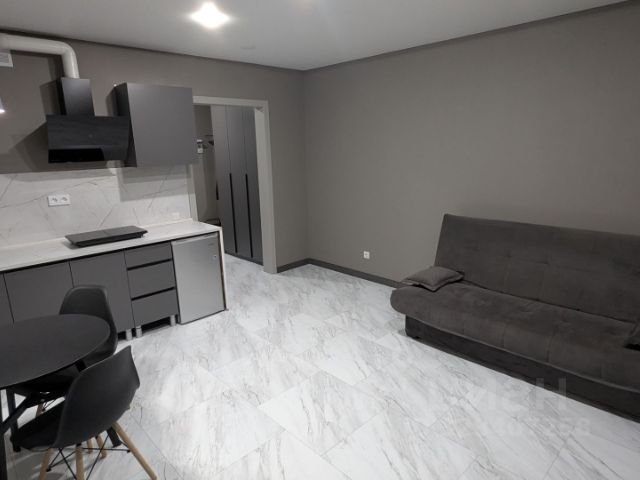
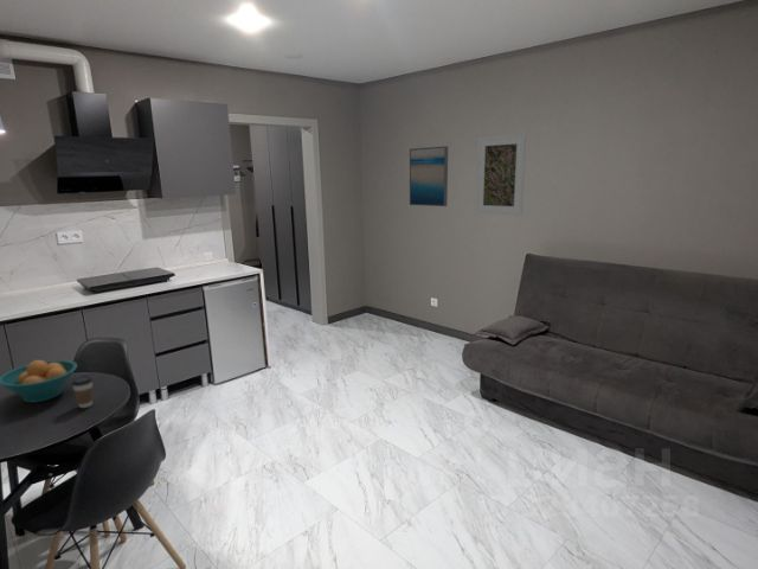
+ coffee cup [71,375,94,409]
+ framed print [475,133,527,217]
+ wall art [409,145,449,207]
+ fruit bowl [0,359,78,403]
